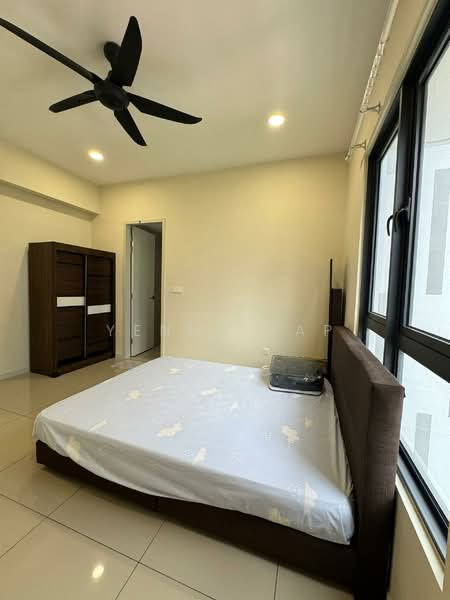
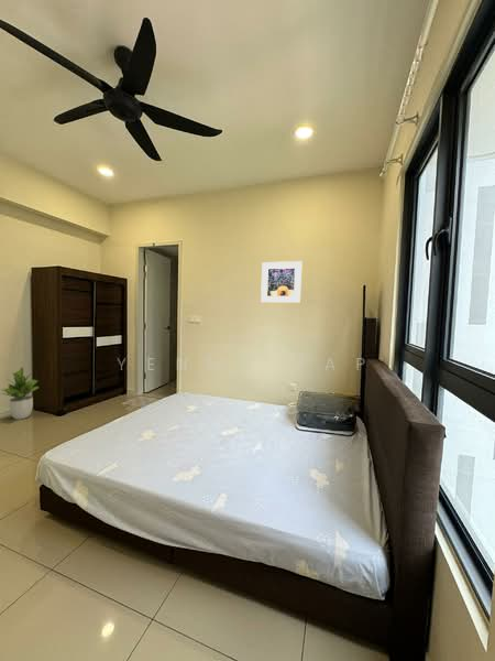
+ potted plant [0,366,40,421]
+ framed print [260,260,304,304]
